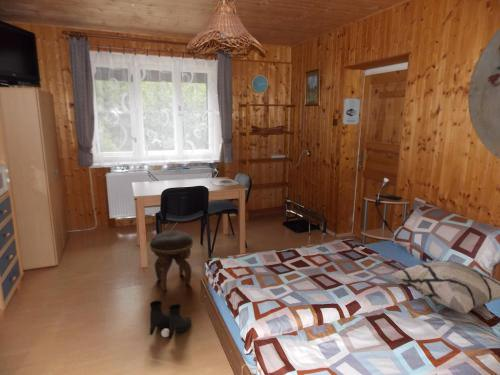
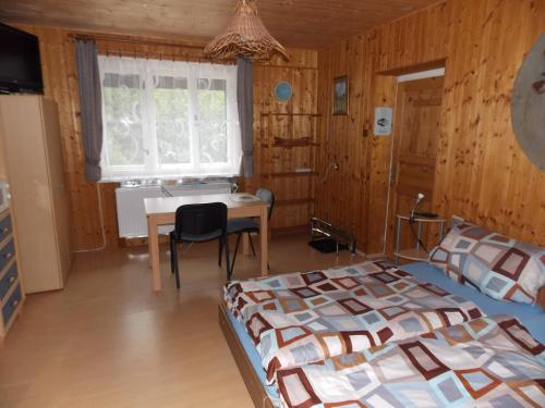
- footstool [149,230,194,292]
- boots [149,300,192,340]
- decorative pillow [390,259,500,315]
